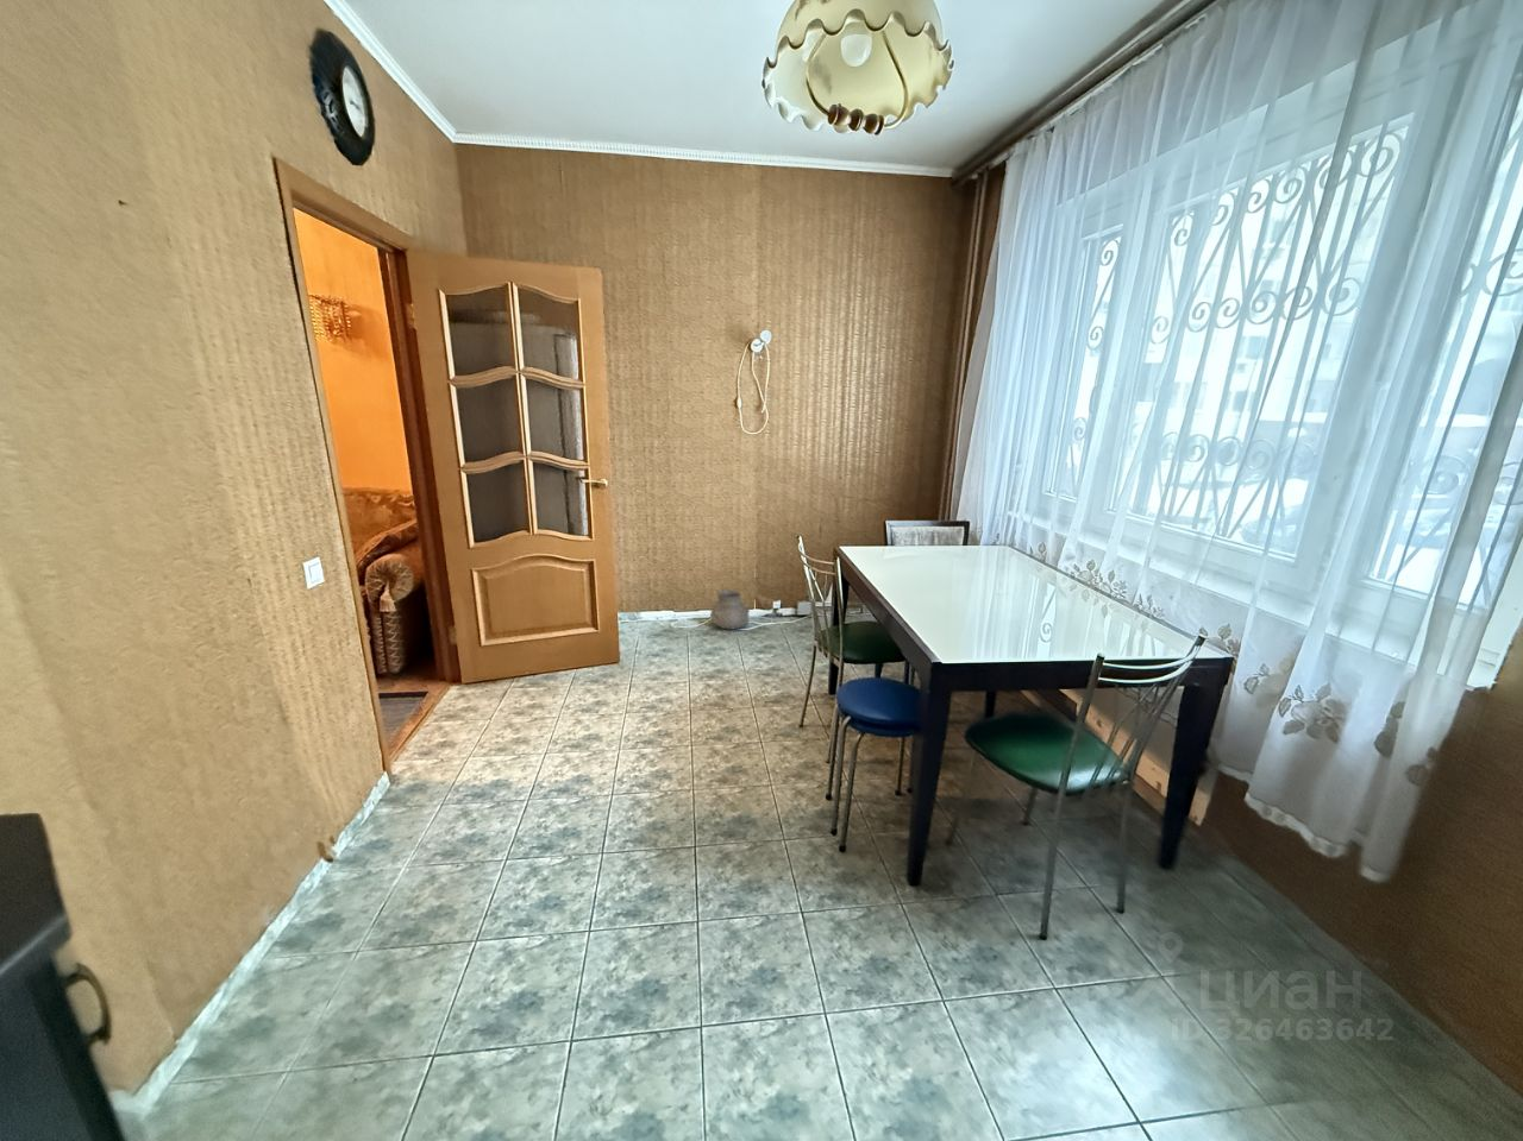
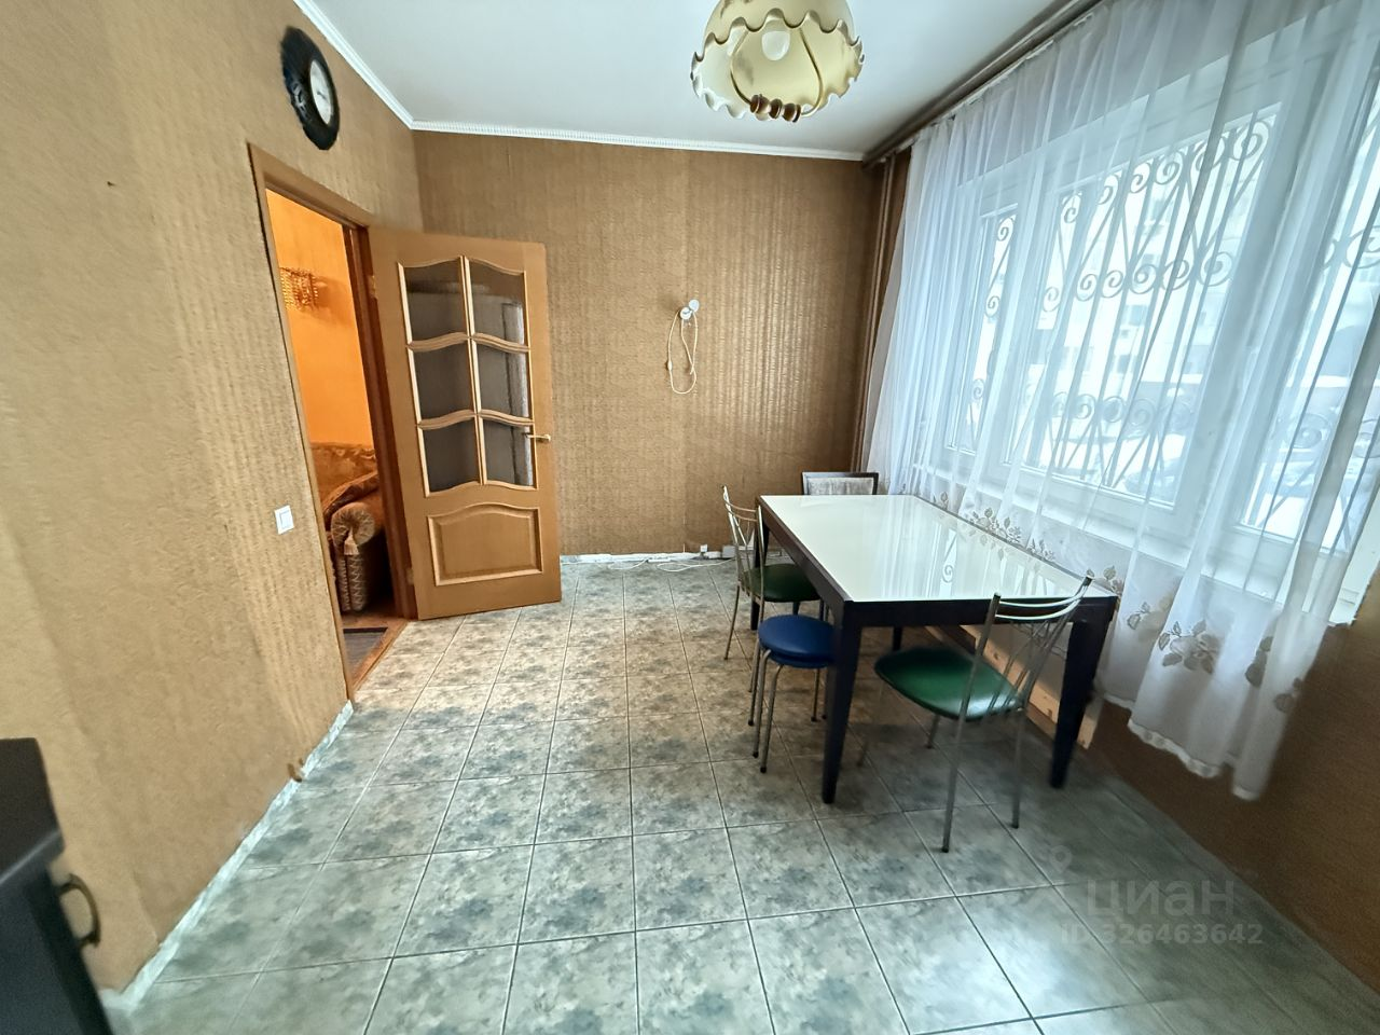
- vase [709,590,751,632]
